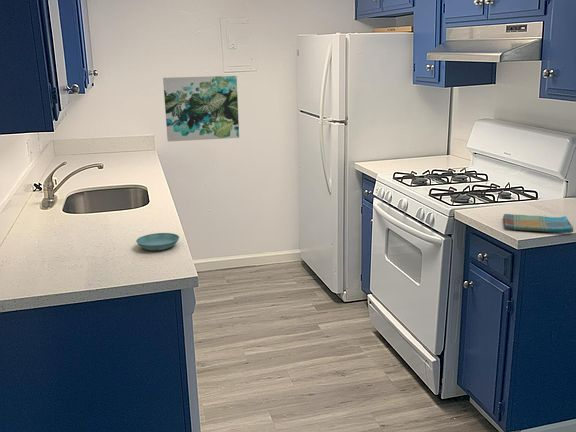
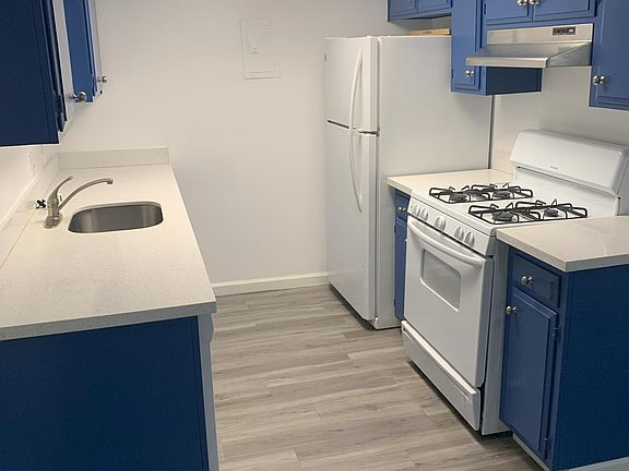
- wall art [162,75,240,143]
- saucer [135,232,180,251]
- dish towel [502,213,574,234]
